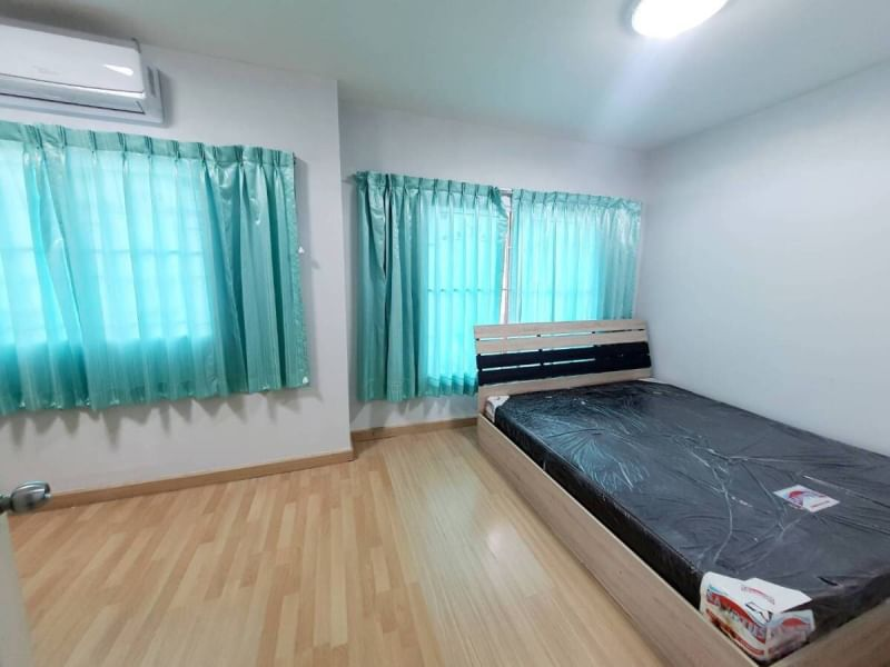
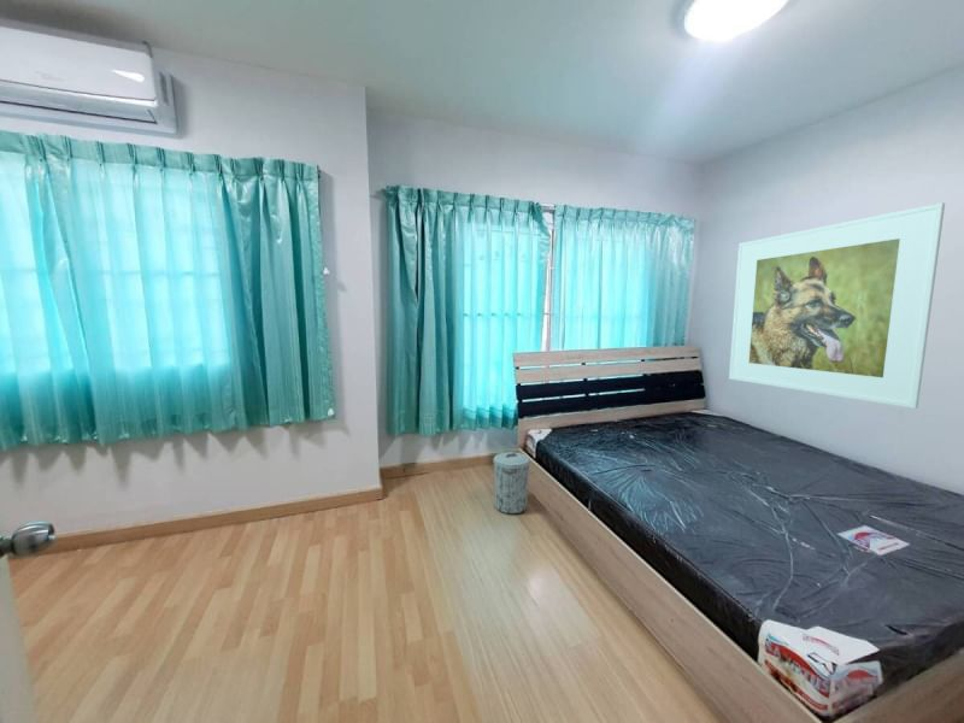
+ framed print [728,201,946,410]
+ trash can [492,451,531,515]
